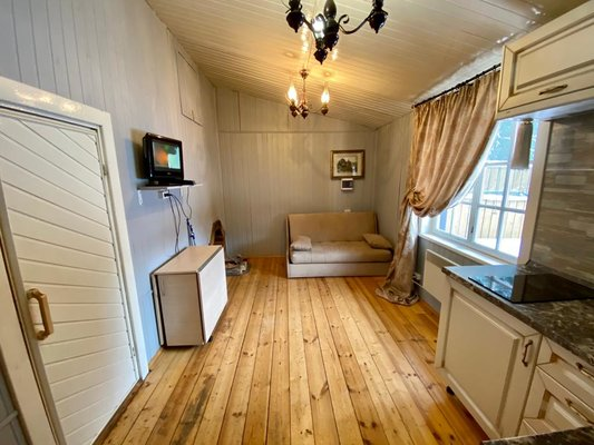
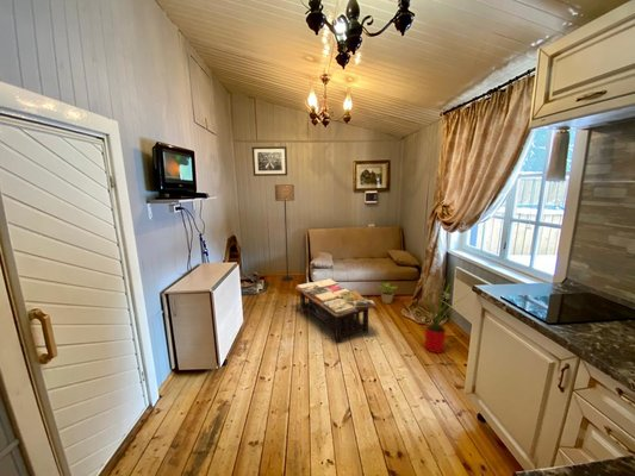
+ wall art [251,145,288,177]
+ house plant [412,276,468,353]
+ coffee table [294,277,378,344]
+ floor lamp [274,183,295,282]
+ potted plant [378,282,399,305]
